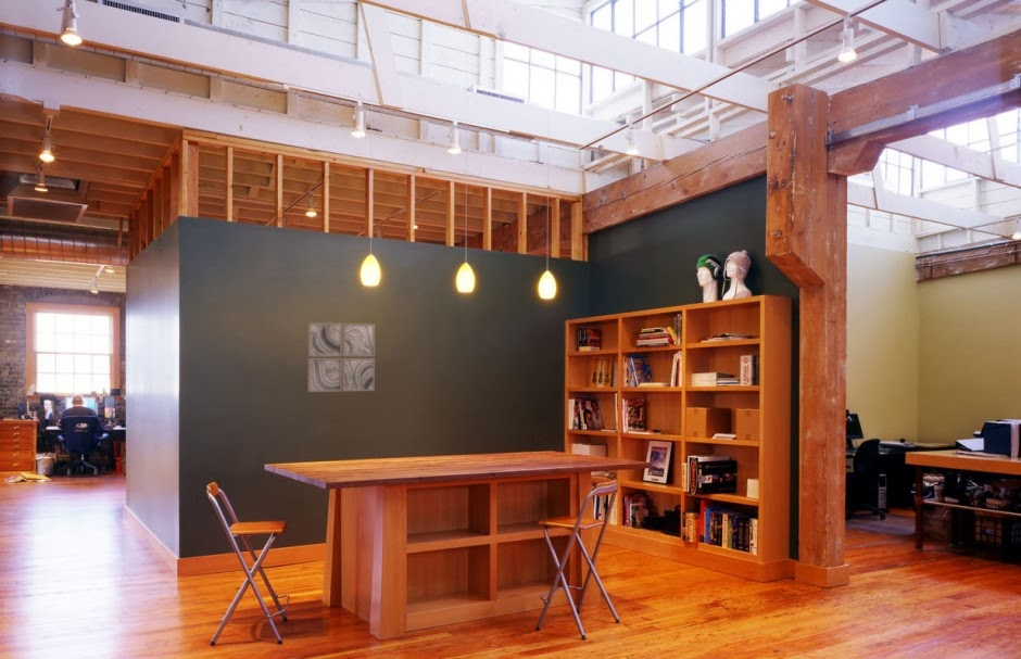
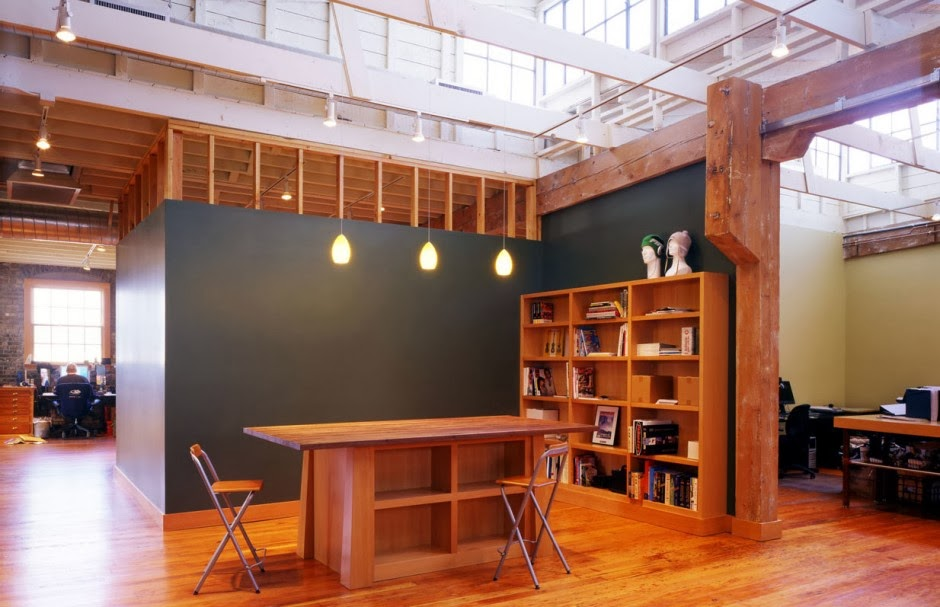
- wall art [307,321,376,393]
